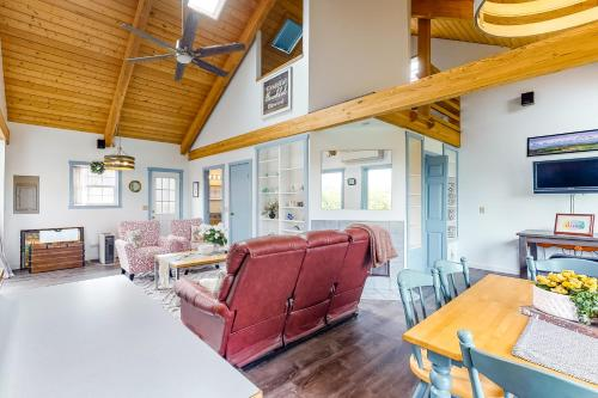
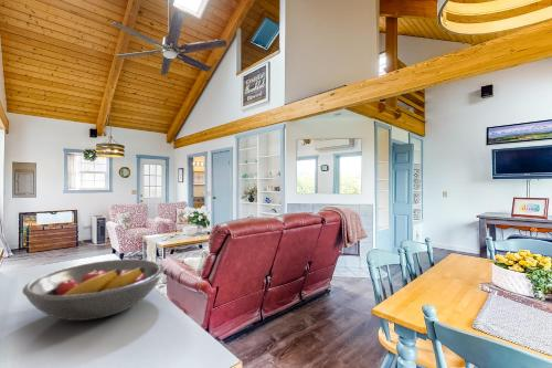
+ fruit bowl [21,259,164,322]
